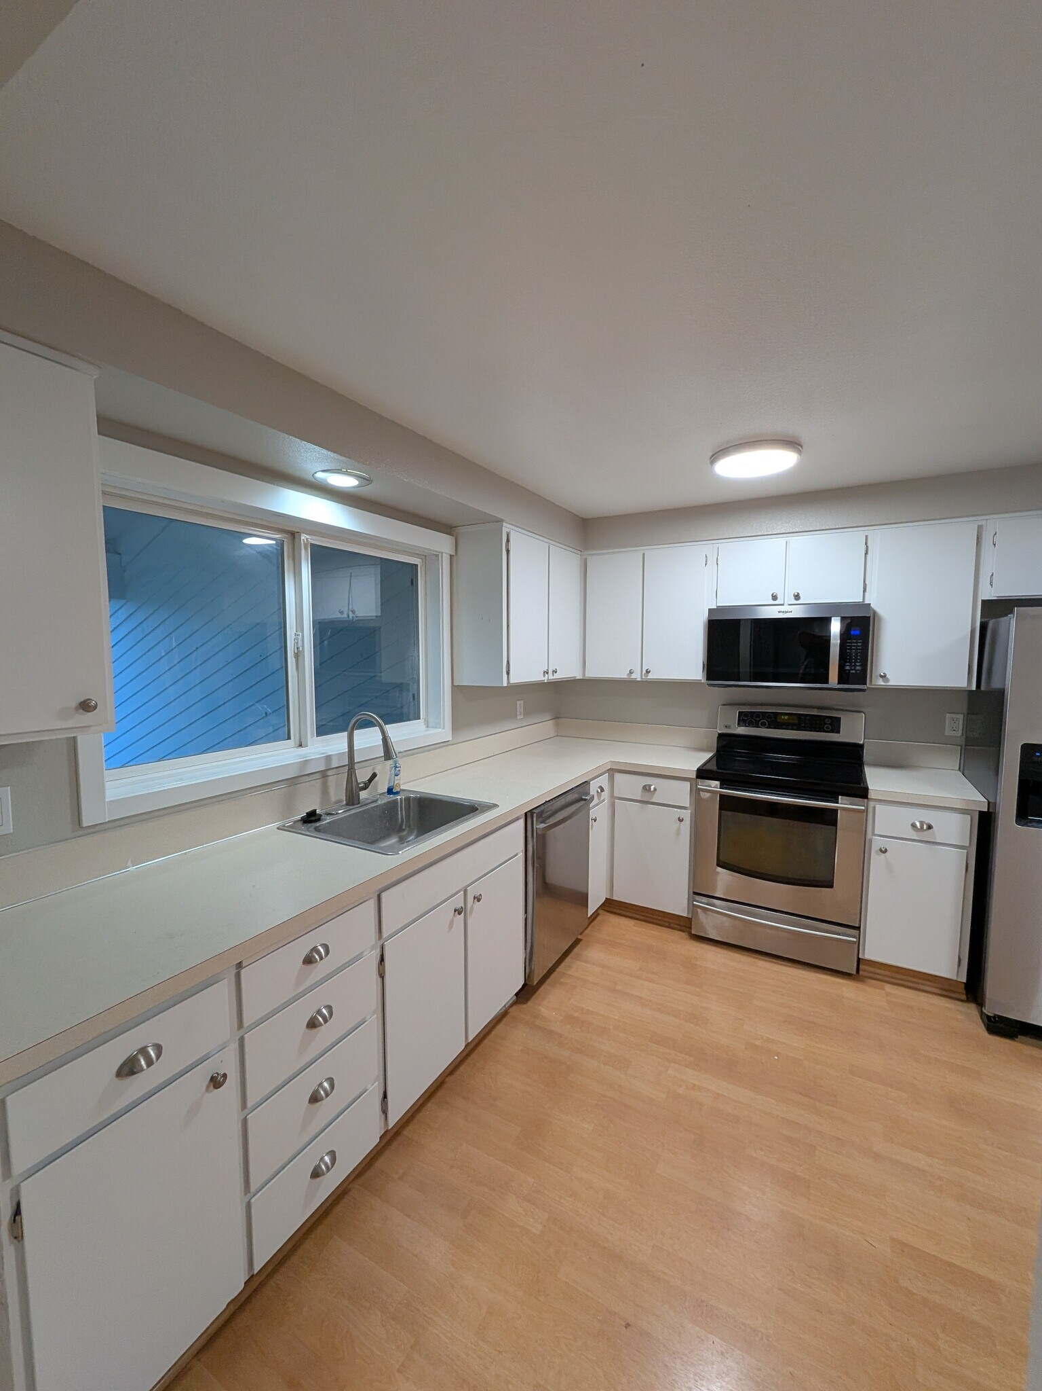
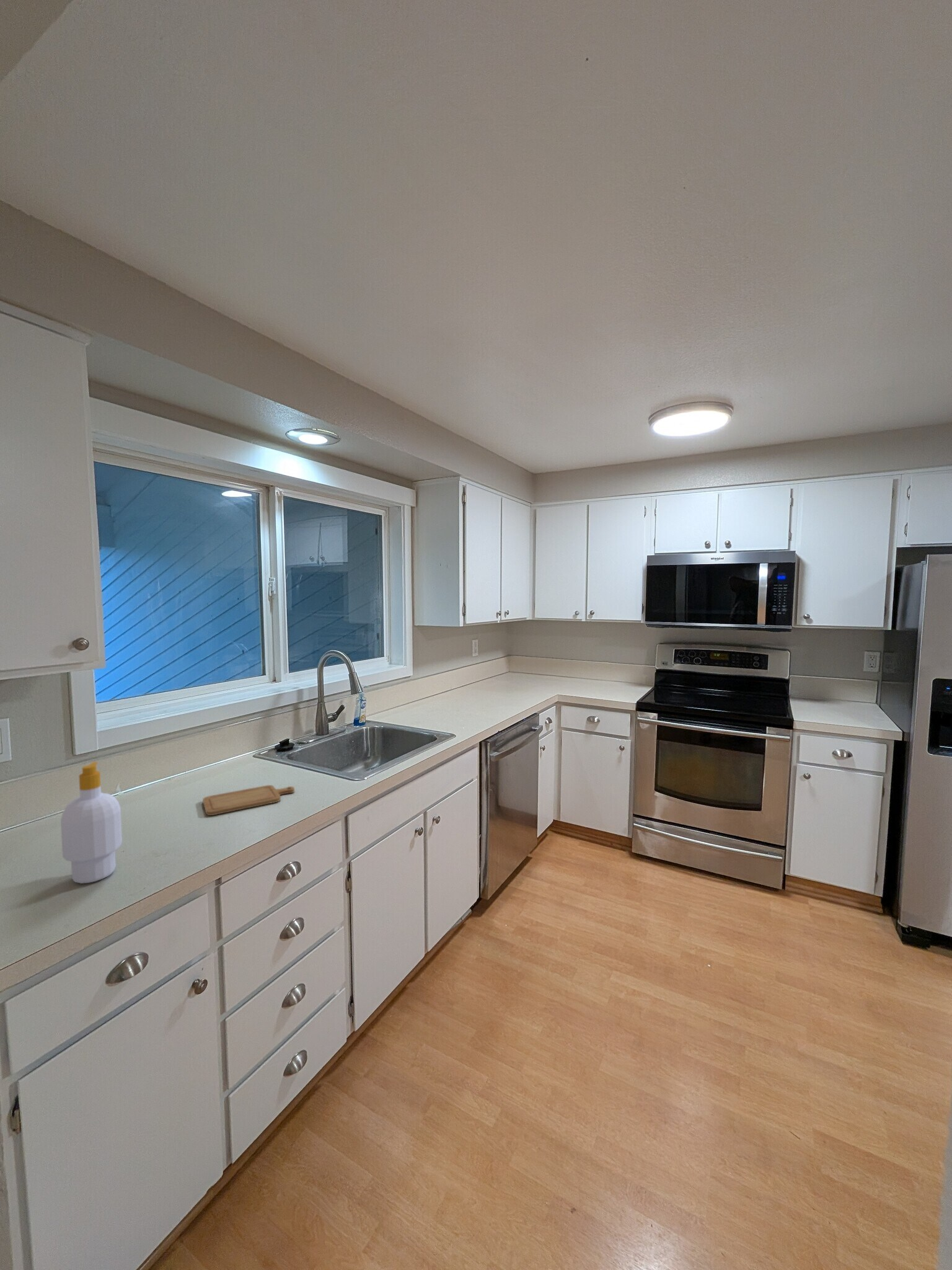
+ chopping board [202,784,295,816]
+ soap bottle [60,762,123,884]
